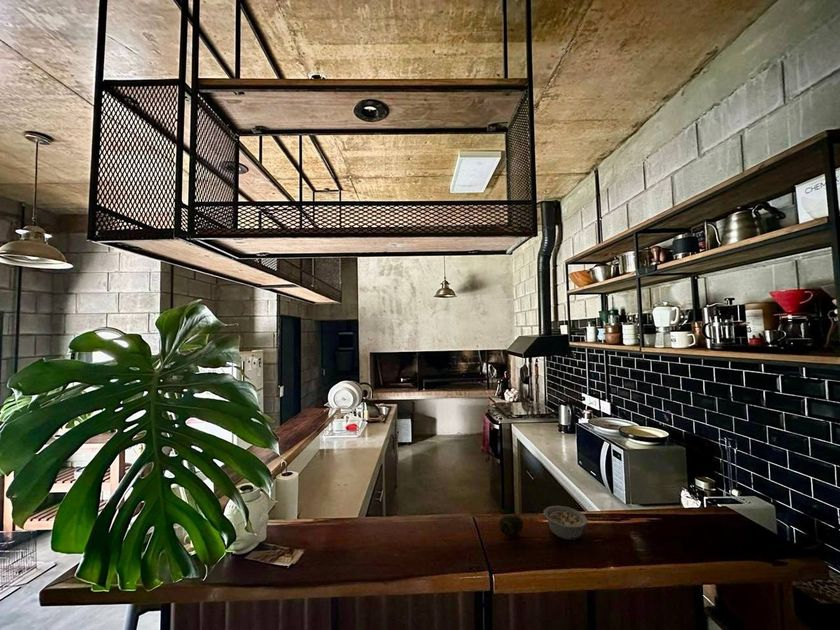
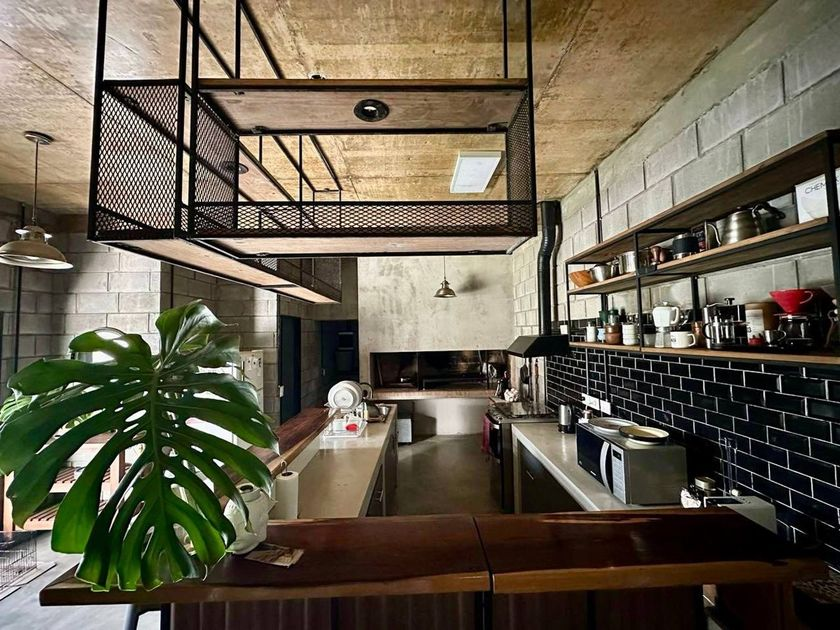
- legume [542,505,588,541]
- fruit [498,513,524,538]
